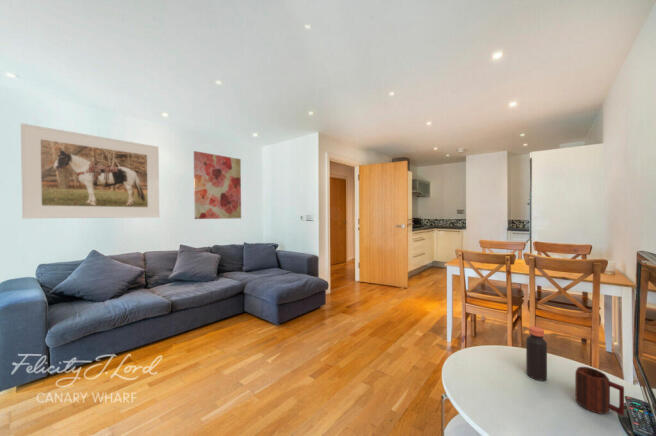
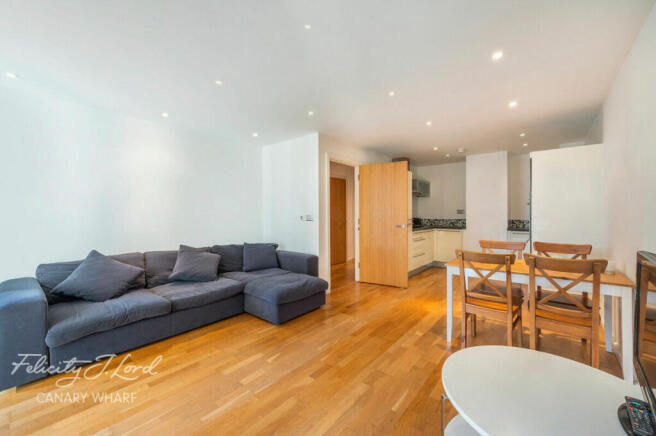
- mug [574,366,625,417]
- wall art [193,150,242,220]
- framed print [20,122,160,219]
- bottle [525,325,548,382]
